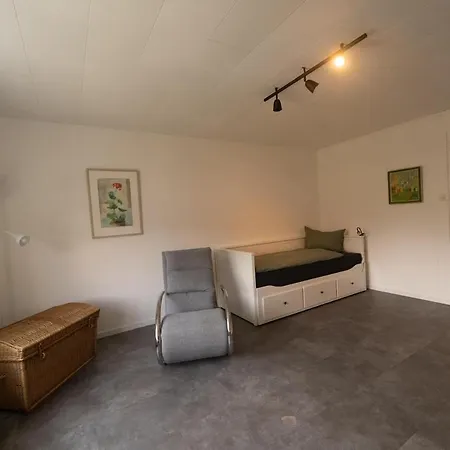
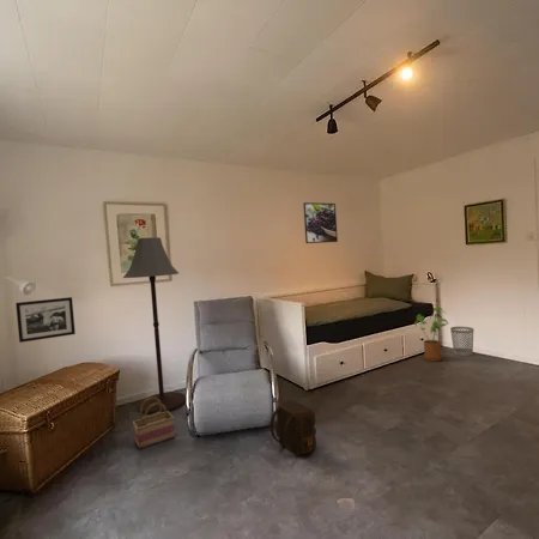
+ basket [132,396,176,450]
+ picture frame [14,296,77,344]
+ house plant [413,305,450,363]
+ floor lamp [122,236,187,416]
+ backpack [270,398,317,458]
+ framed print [302,201,339,244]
+ wastebasket [449,326,474,357]
